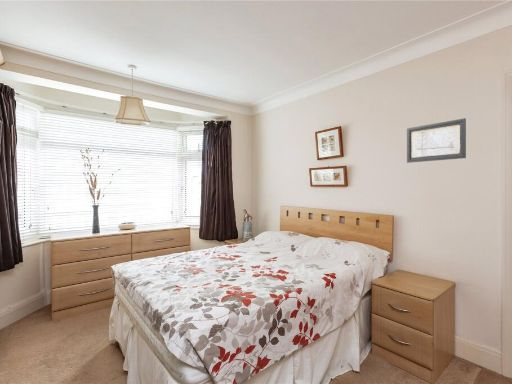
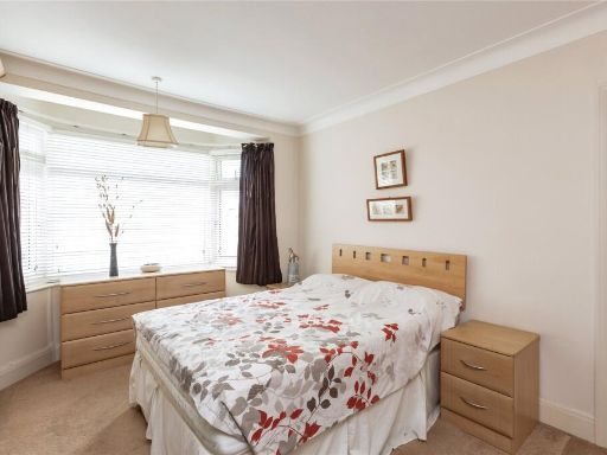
- wall art [406,117,467,164]
